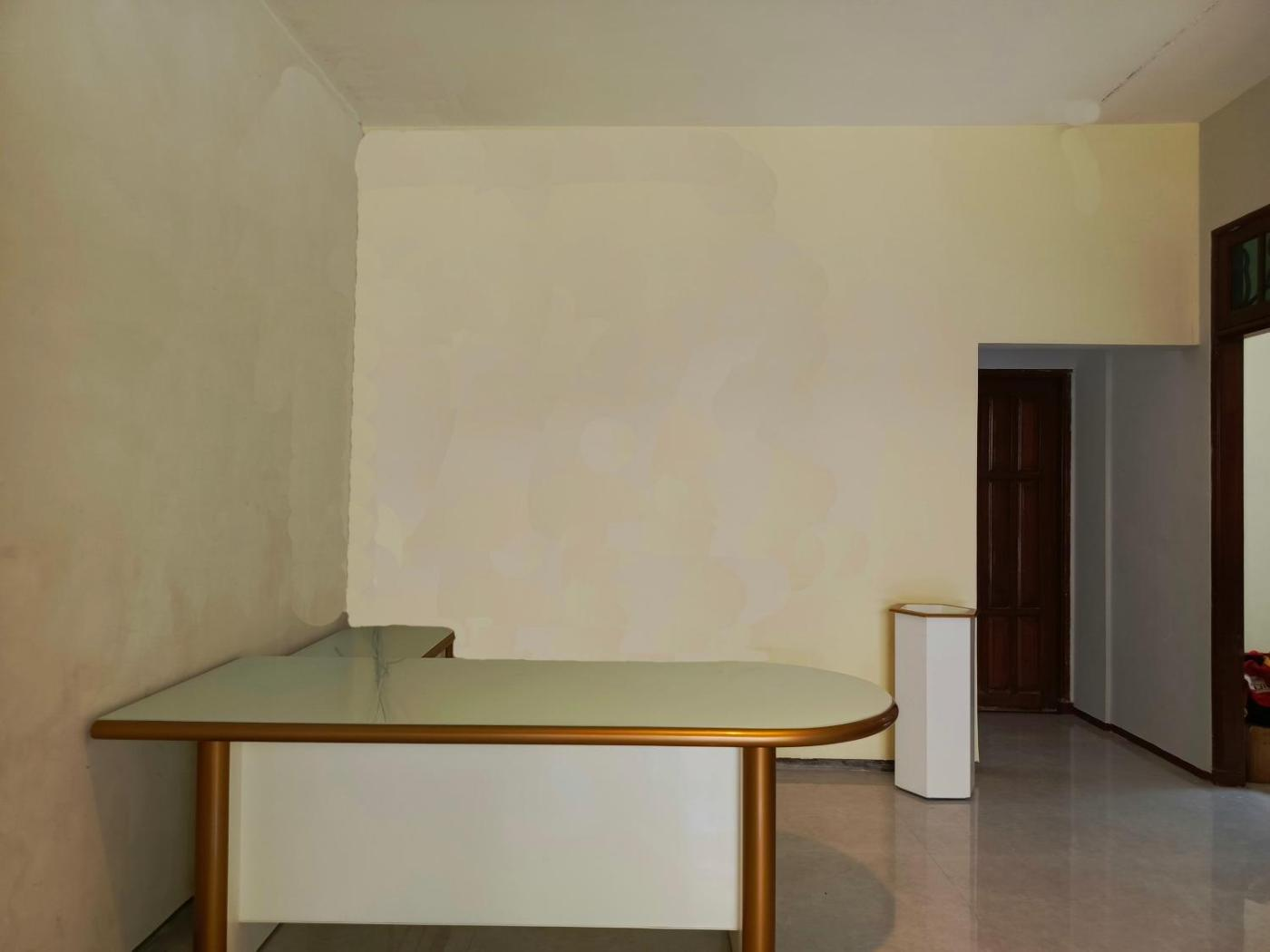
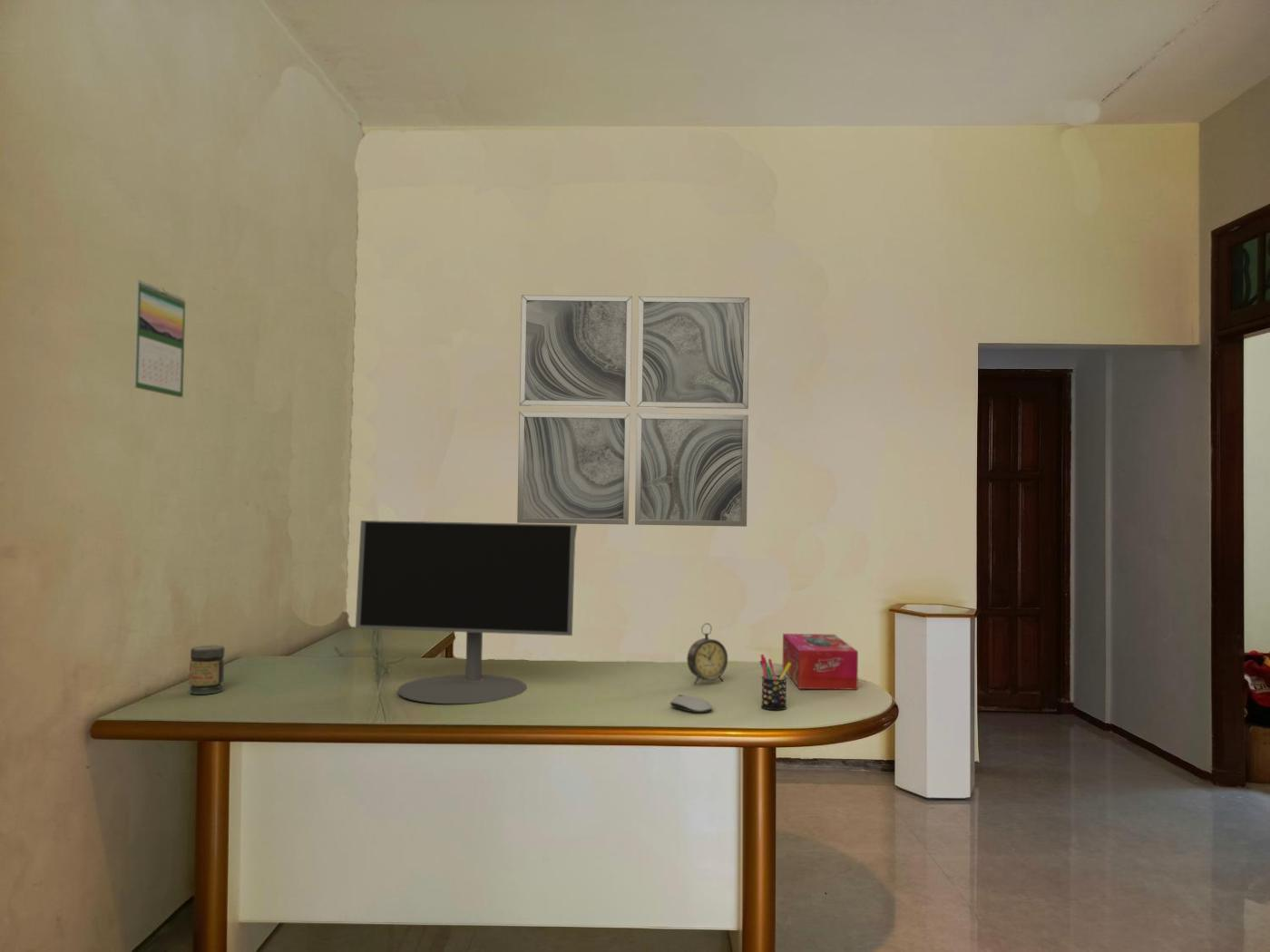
+ wall art [516,294,750,528]
+ jar [188,645,226,695]
+ alarm clock [686,622,728,685]
+ tissue box [782,633,859,691]
+ pen holder [758,654,791,711]
+ computer monitor [355,520,578,704]
+ calendar [132,278,186,398]
+ computer mouse [669,694,714,714]
